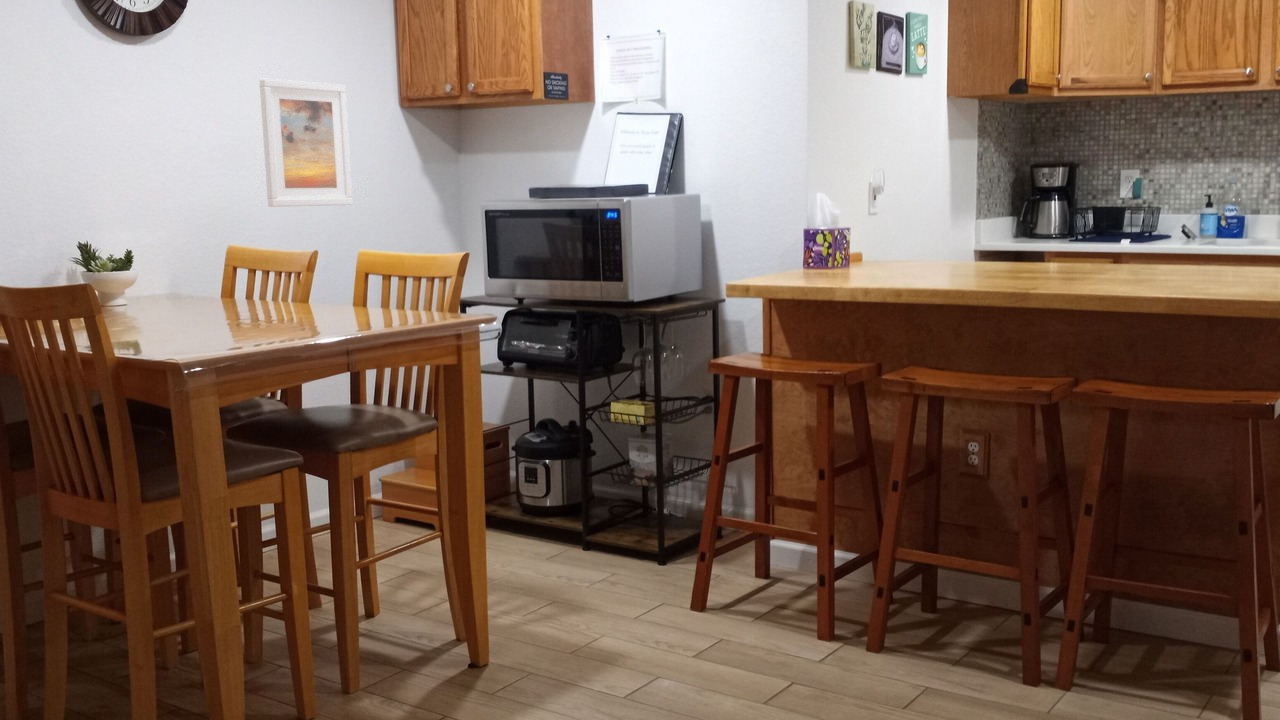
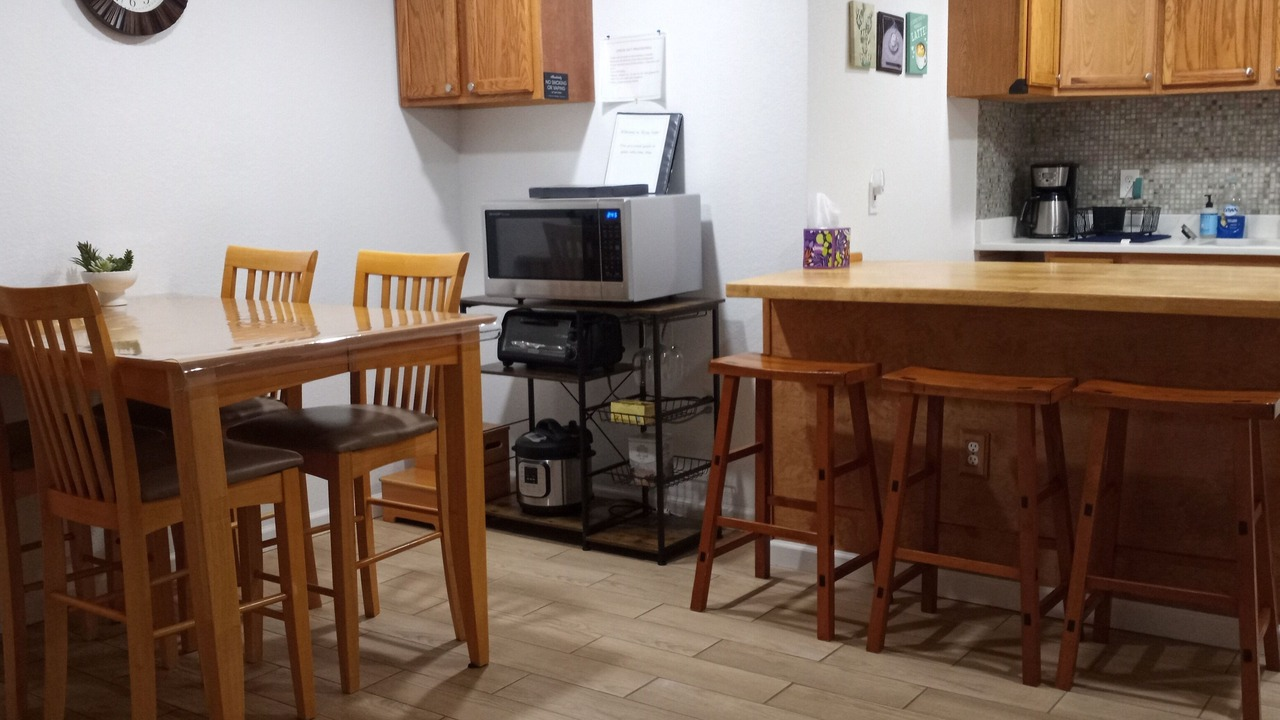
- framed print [258,78,353,208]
